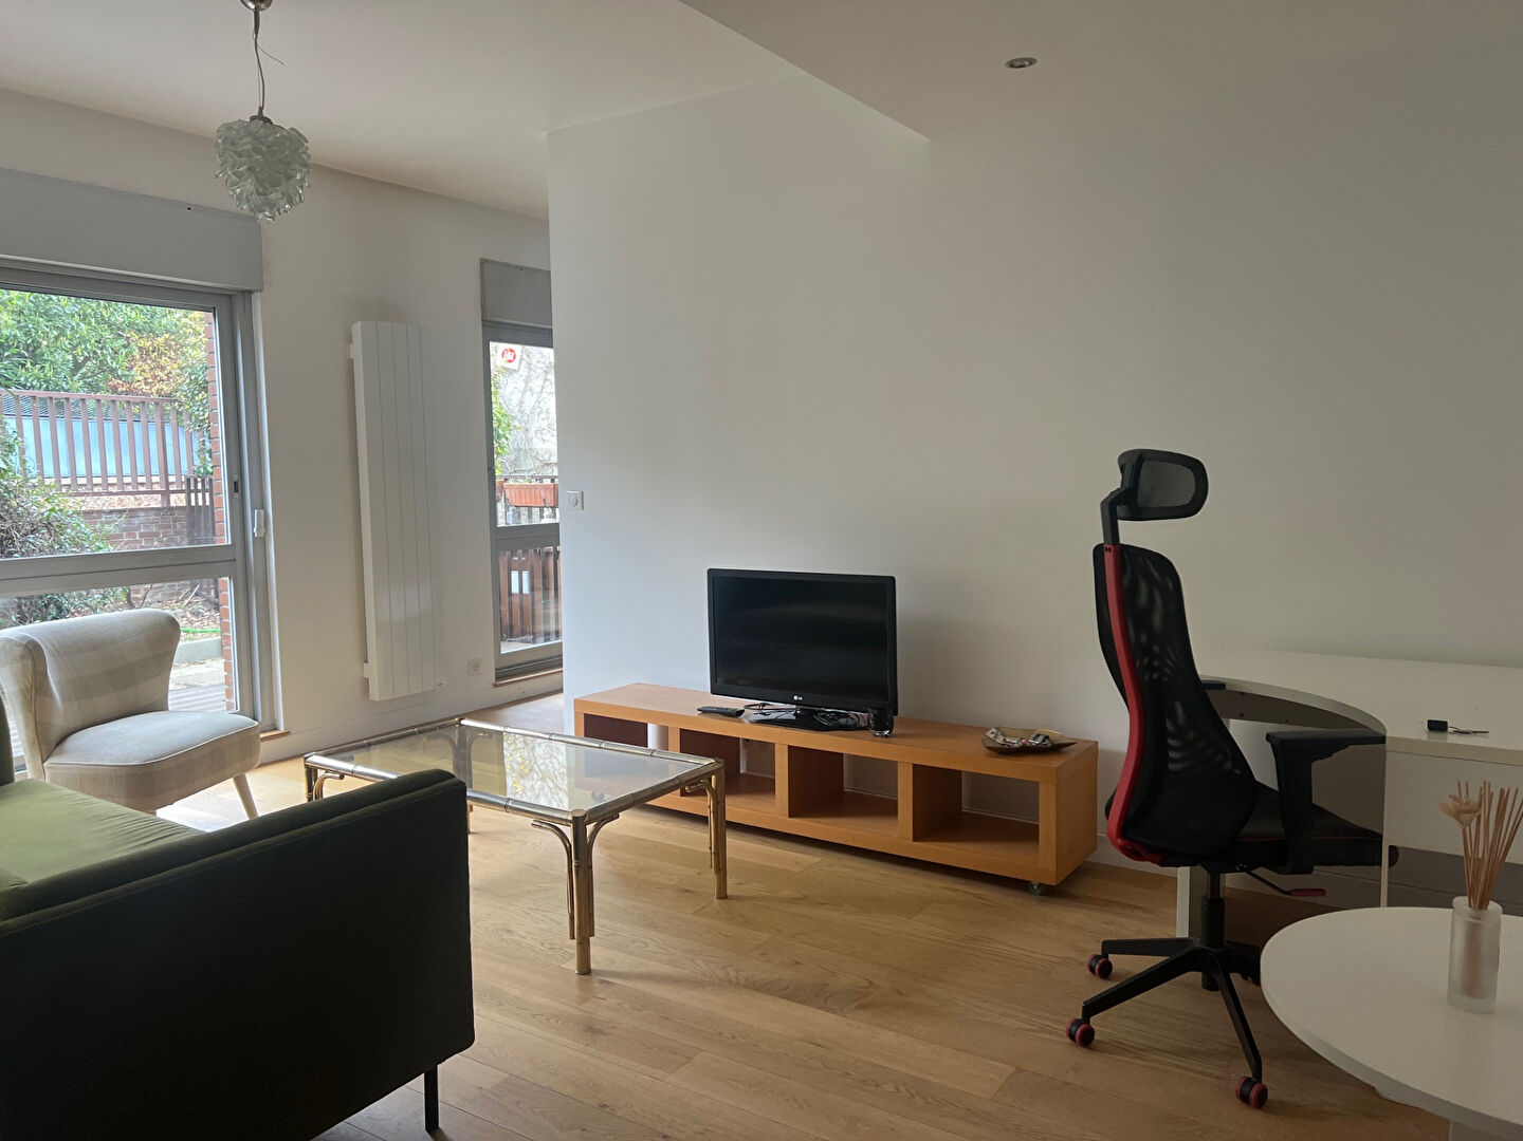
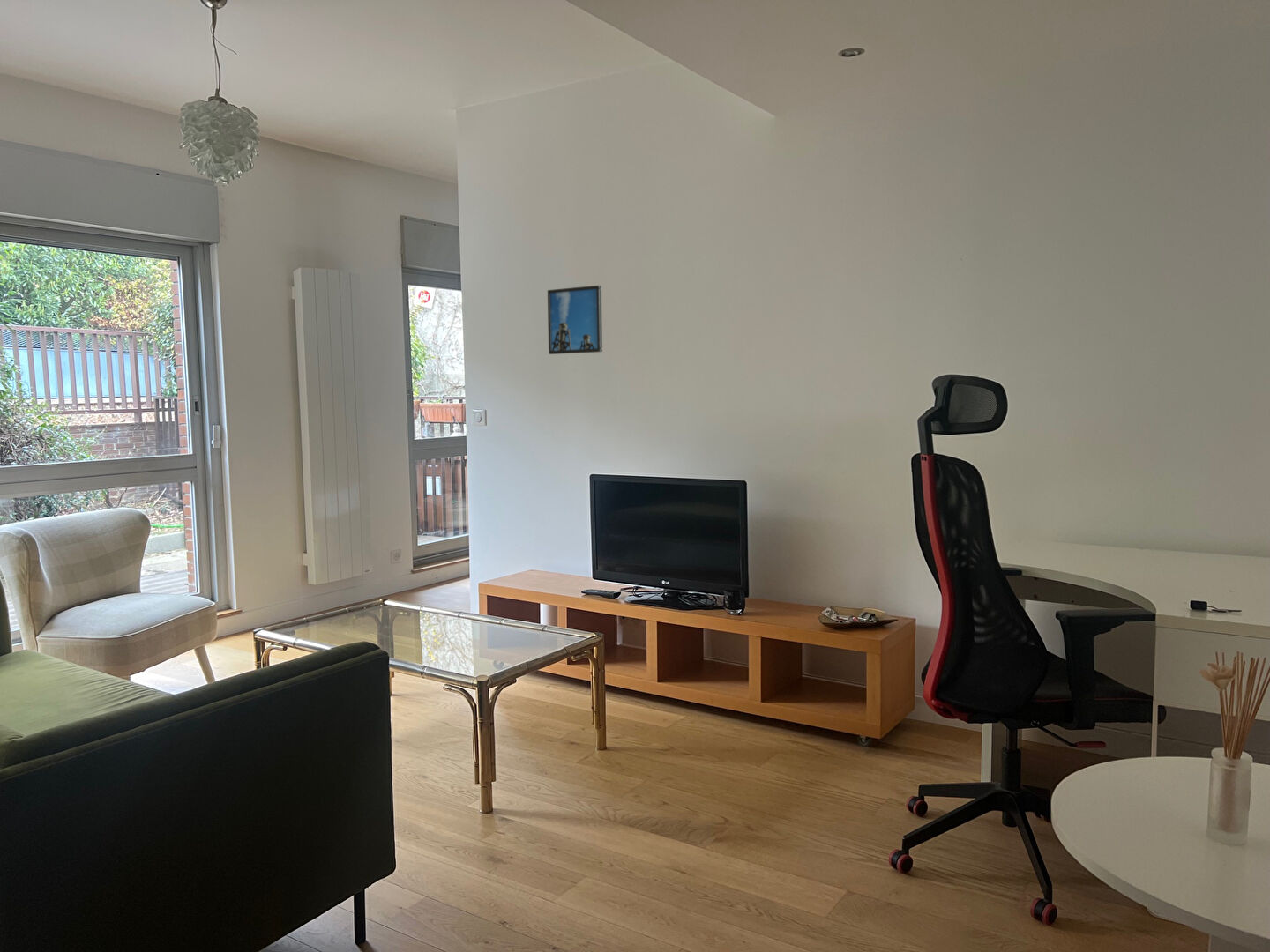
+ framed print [547,285,603,355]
